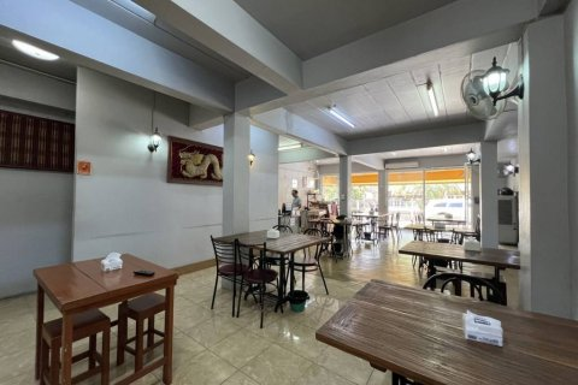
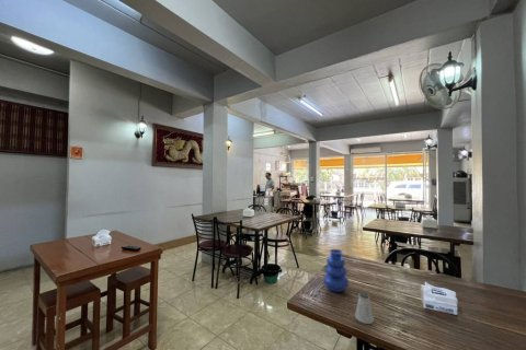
+ saltshaker [354,291,375,325]
+ vase [322,248,350,293]
